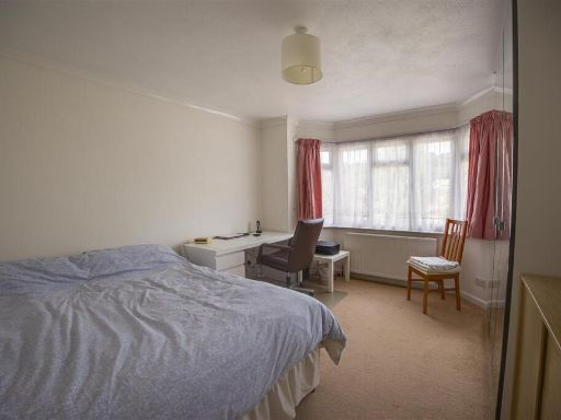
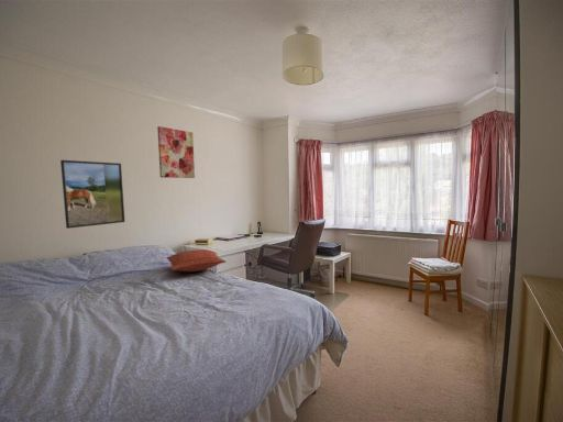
+ pillow [165,248,227,273]
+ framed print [59,159,125,230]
+ wall art [156,125,196,179]
